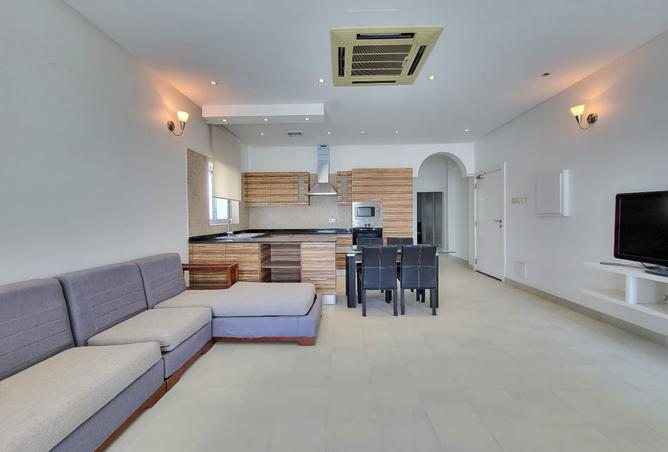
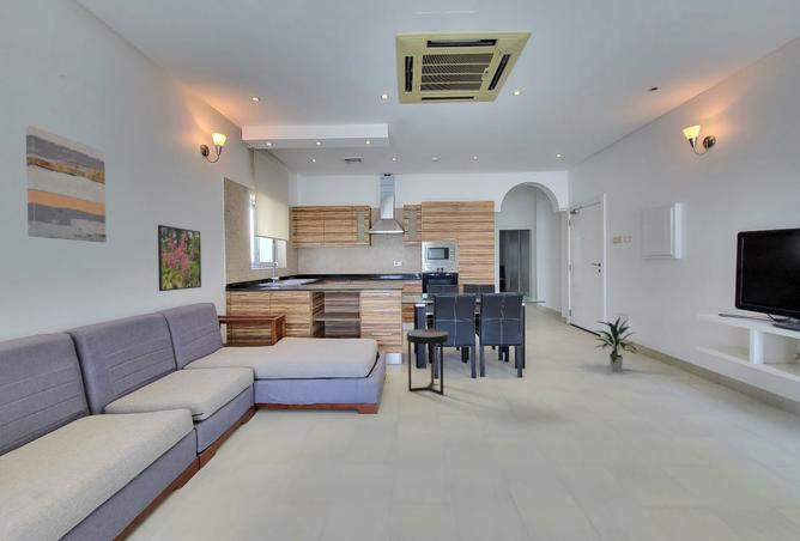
+ side table [406,328,450,396]
+ wall art [25,124,108,243]
+ indoor plant [595,316,638,372]
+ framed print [157,224,202,292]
